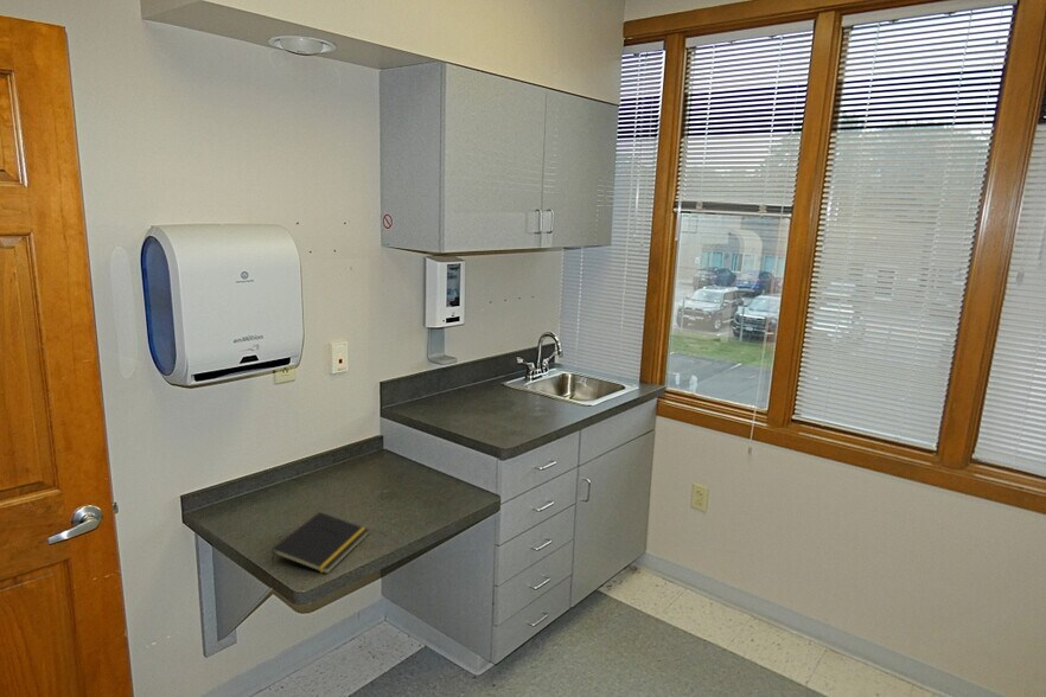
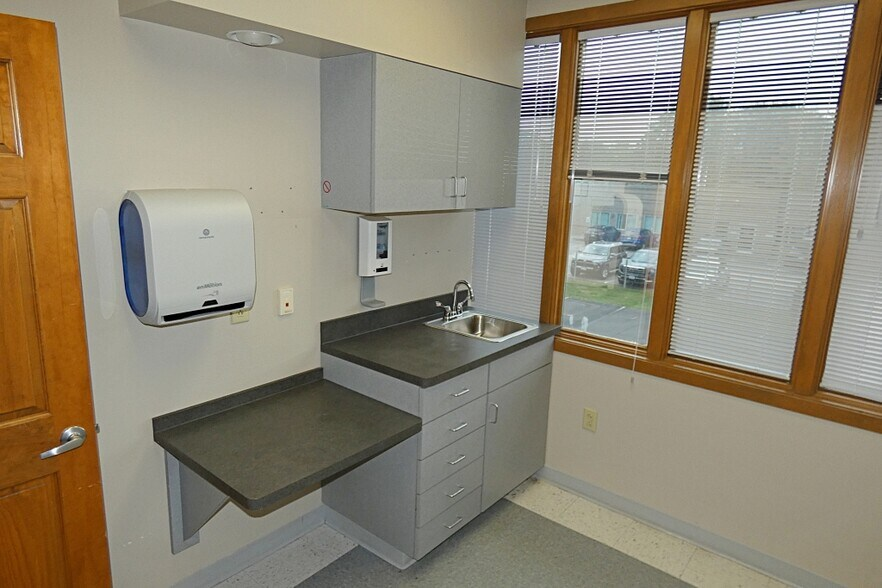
- notepad [270,511,370,575]
